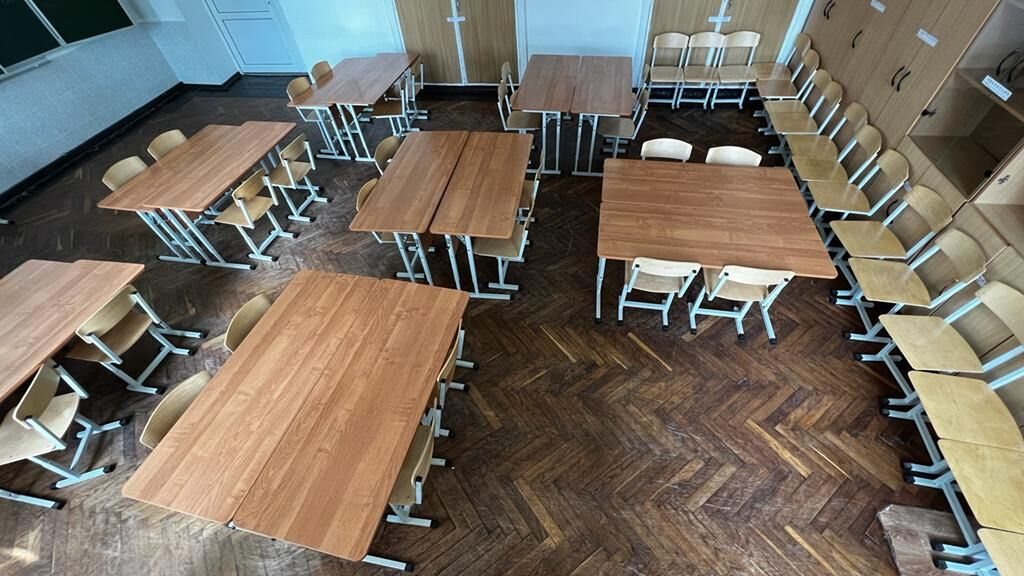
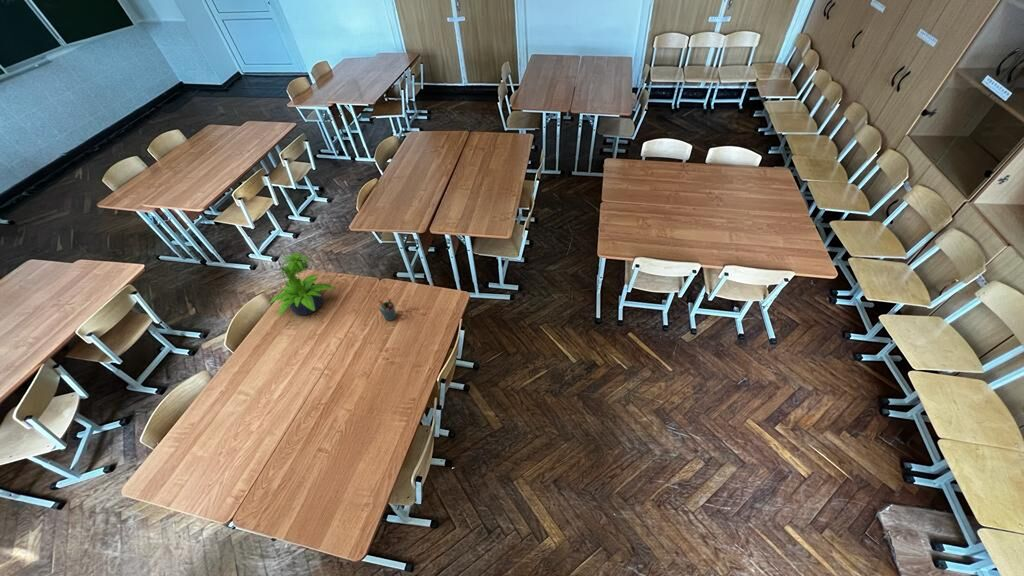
+ potted plant [269,251,336,317]
+ pen holder [378,298,397,322]
